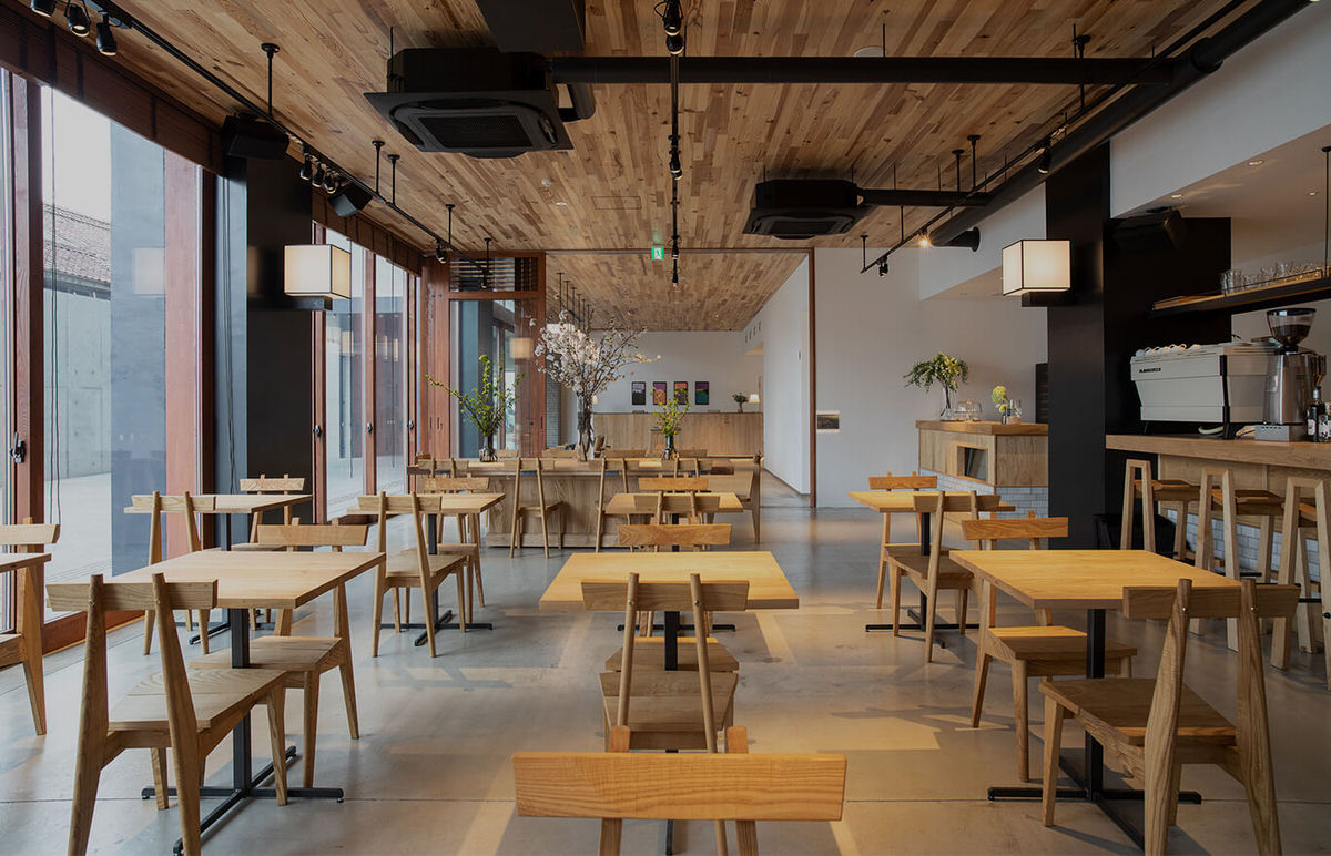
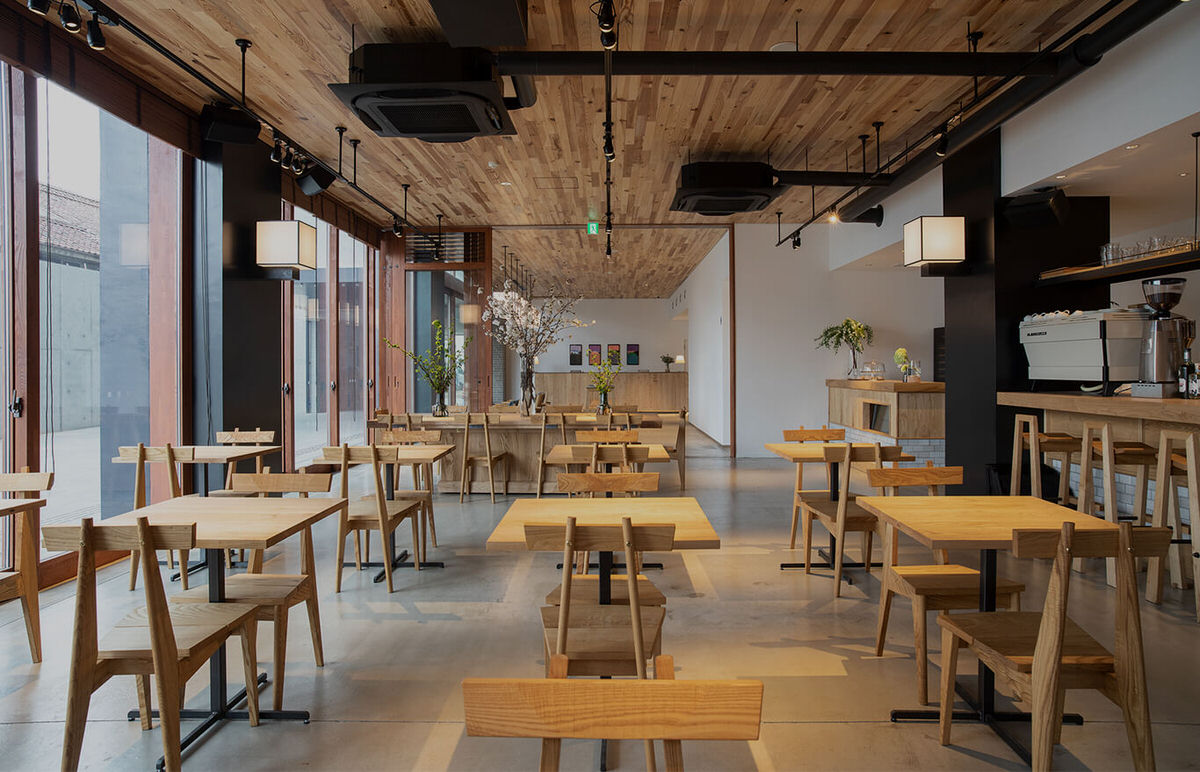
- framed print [815,409,841,435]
